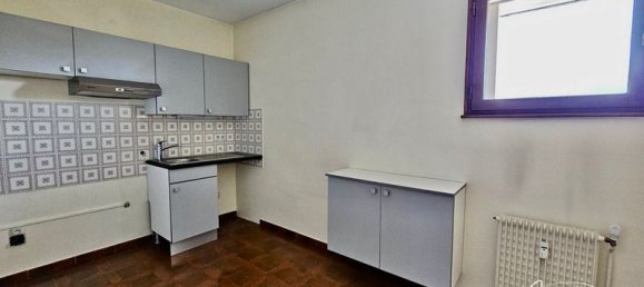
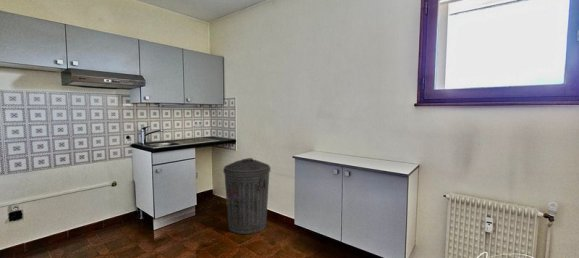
+ trash can [222,157,271,235]
